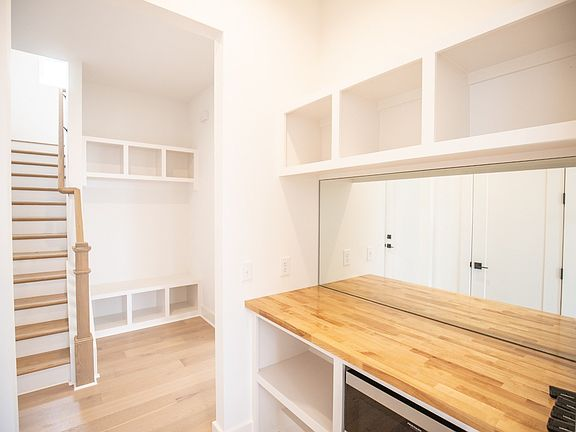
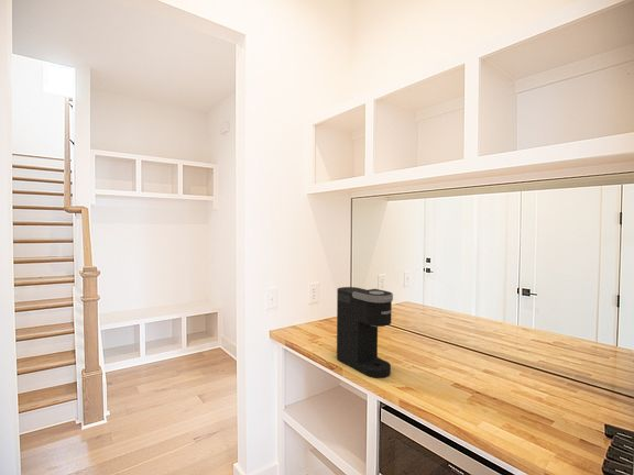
+ coffee maker [336,286,394,379]
